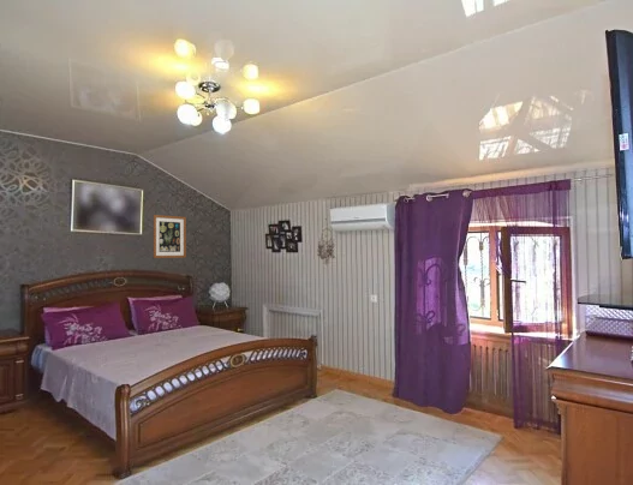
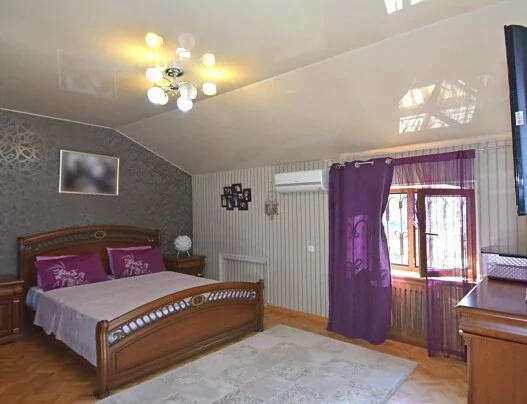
- wall art [153,214,187,259]
